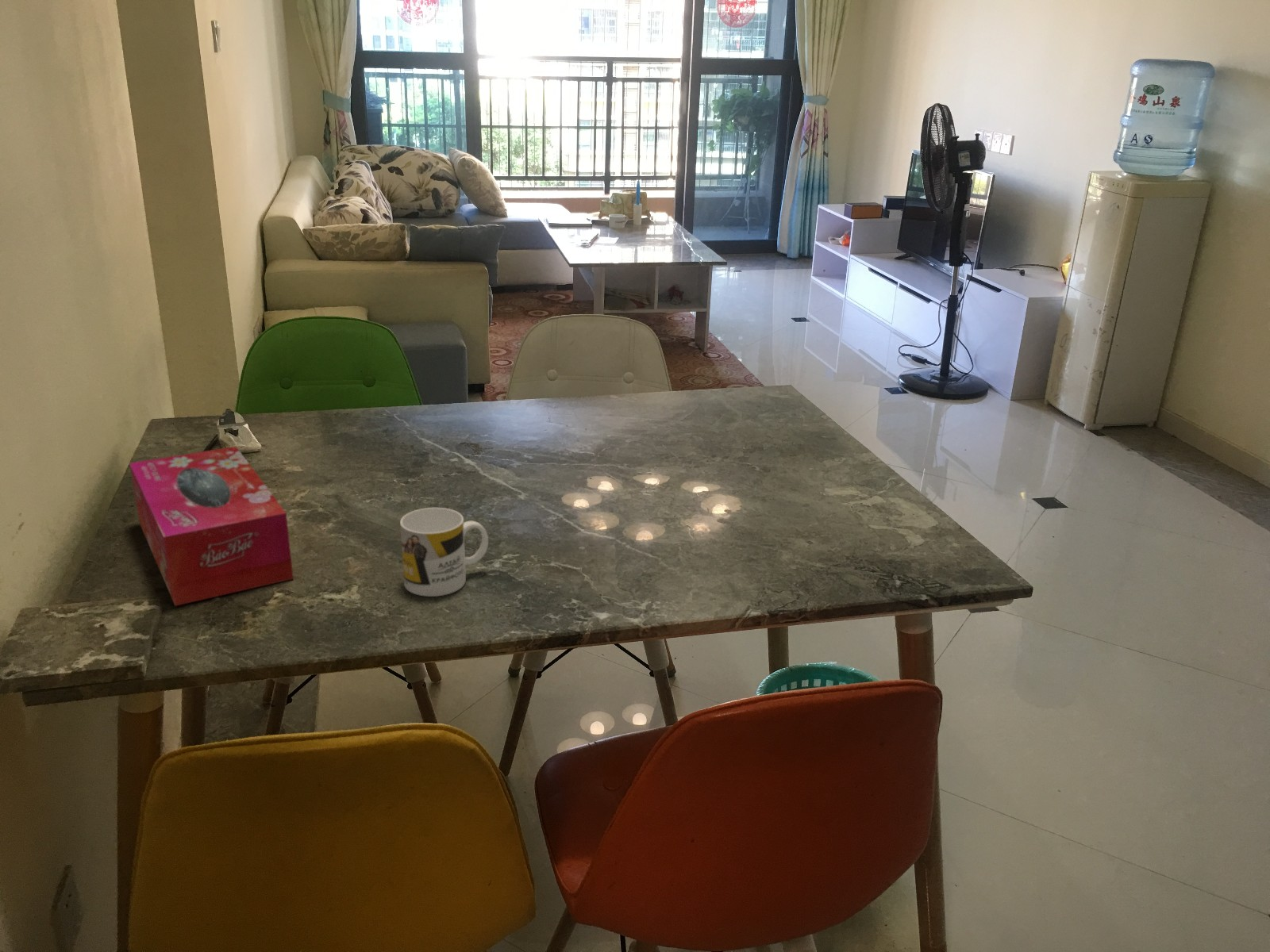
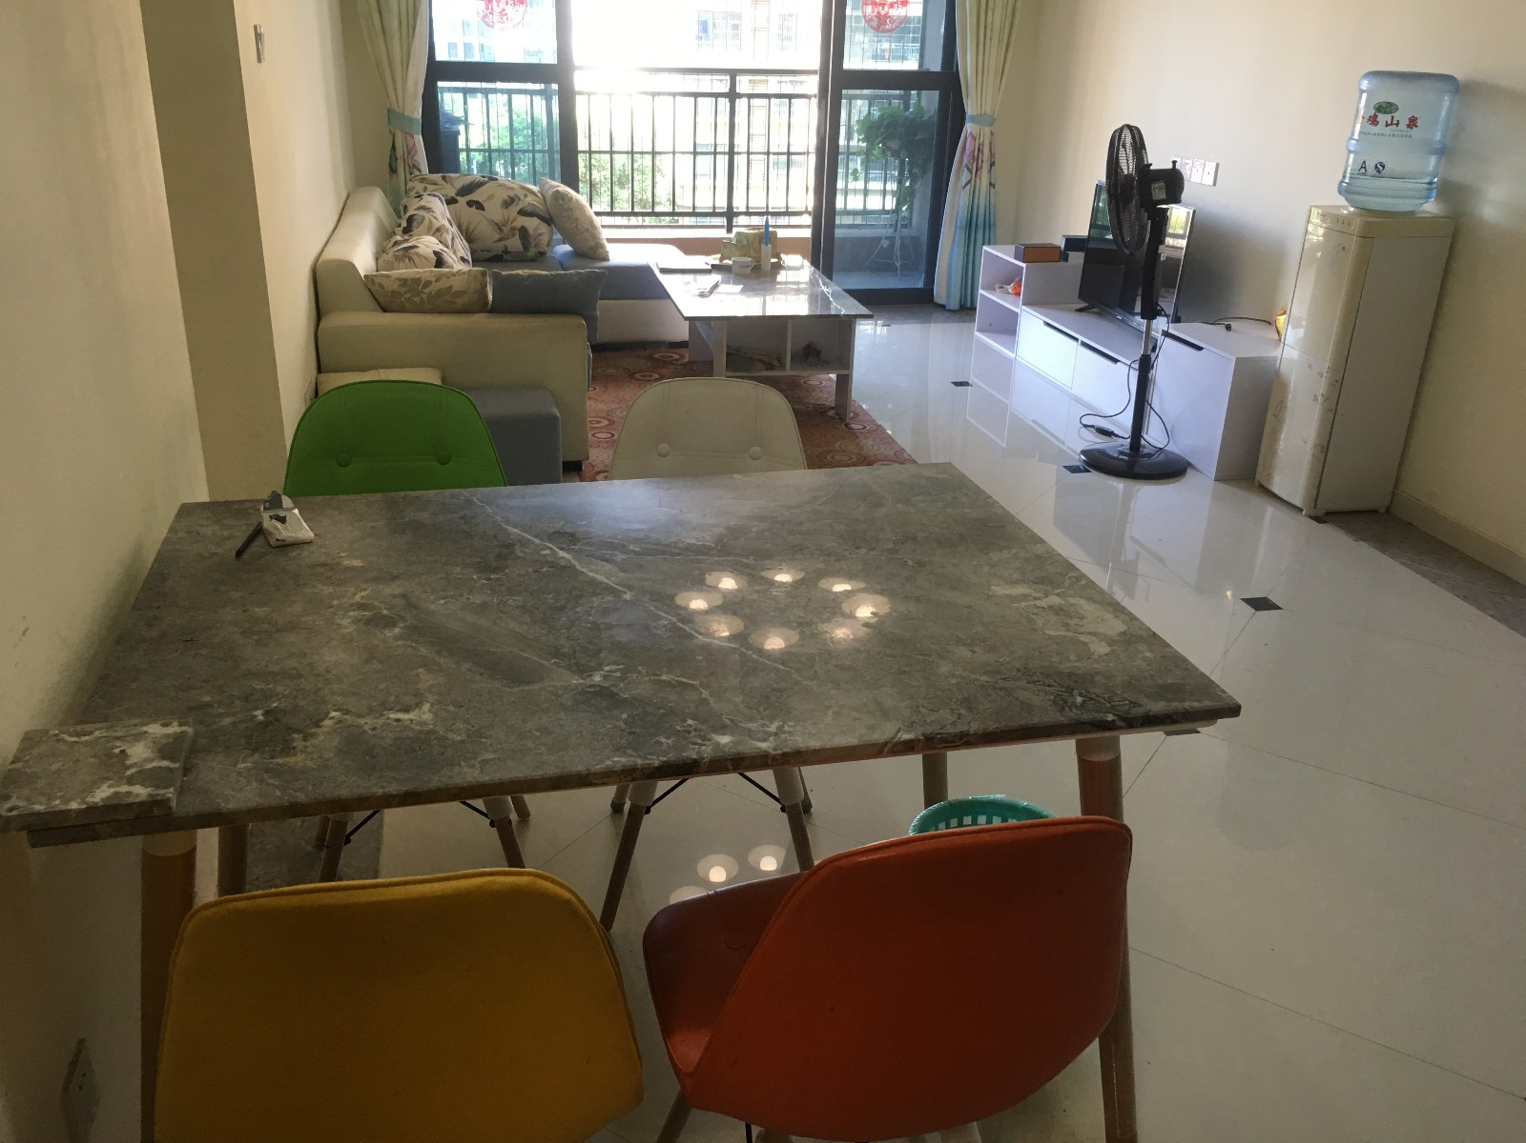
- mug [399,507,489,597]
- tissue box [129,446,294,607]
